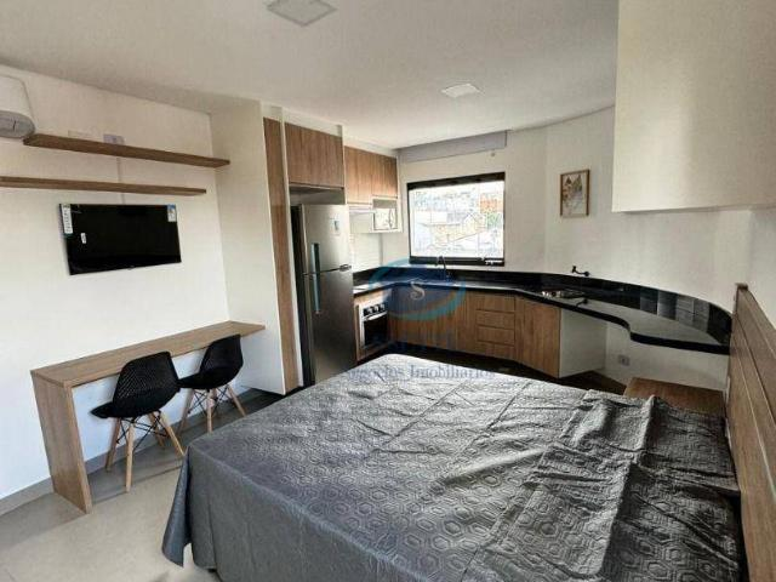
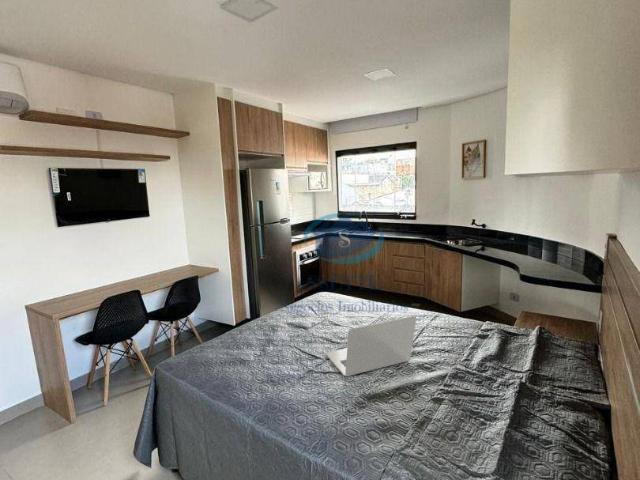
+ laptop [325,315,417,377]
